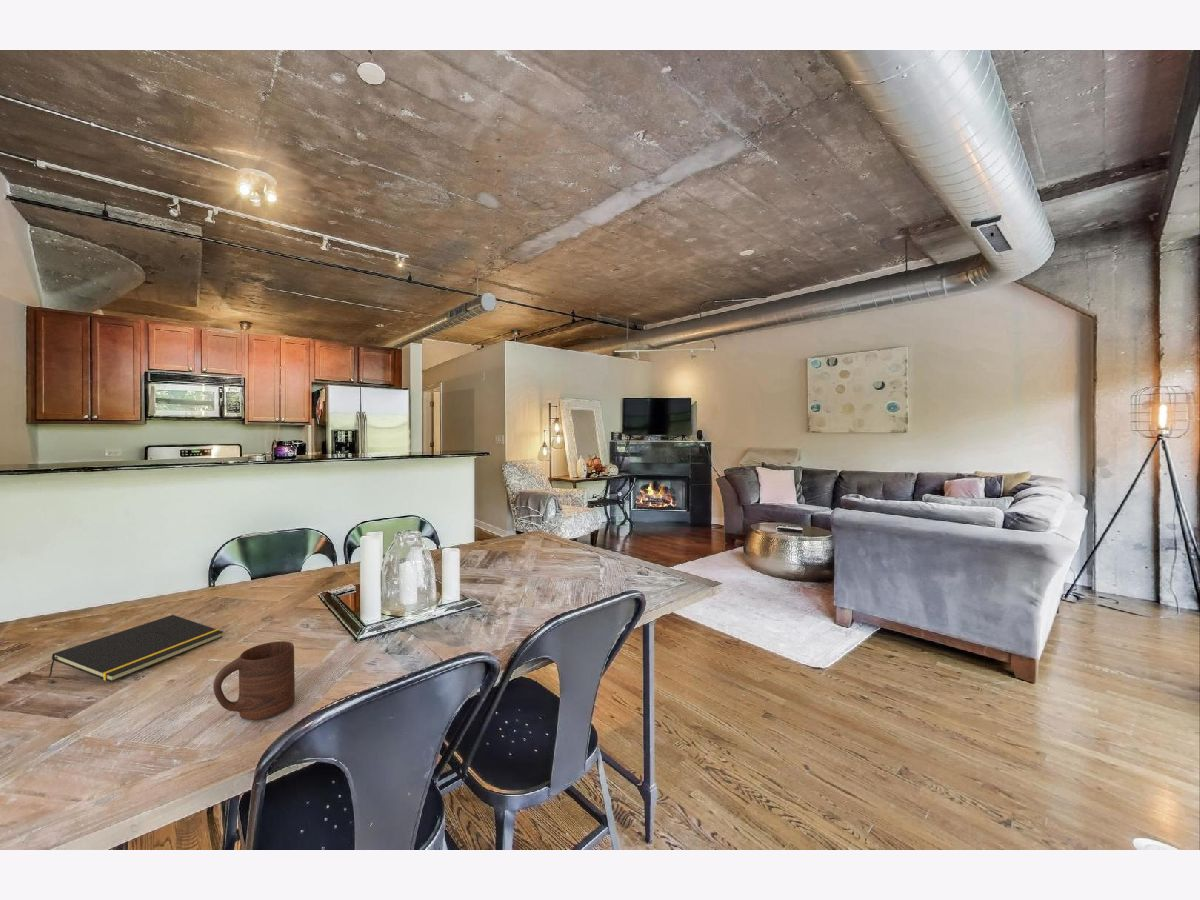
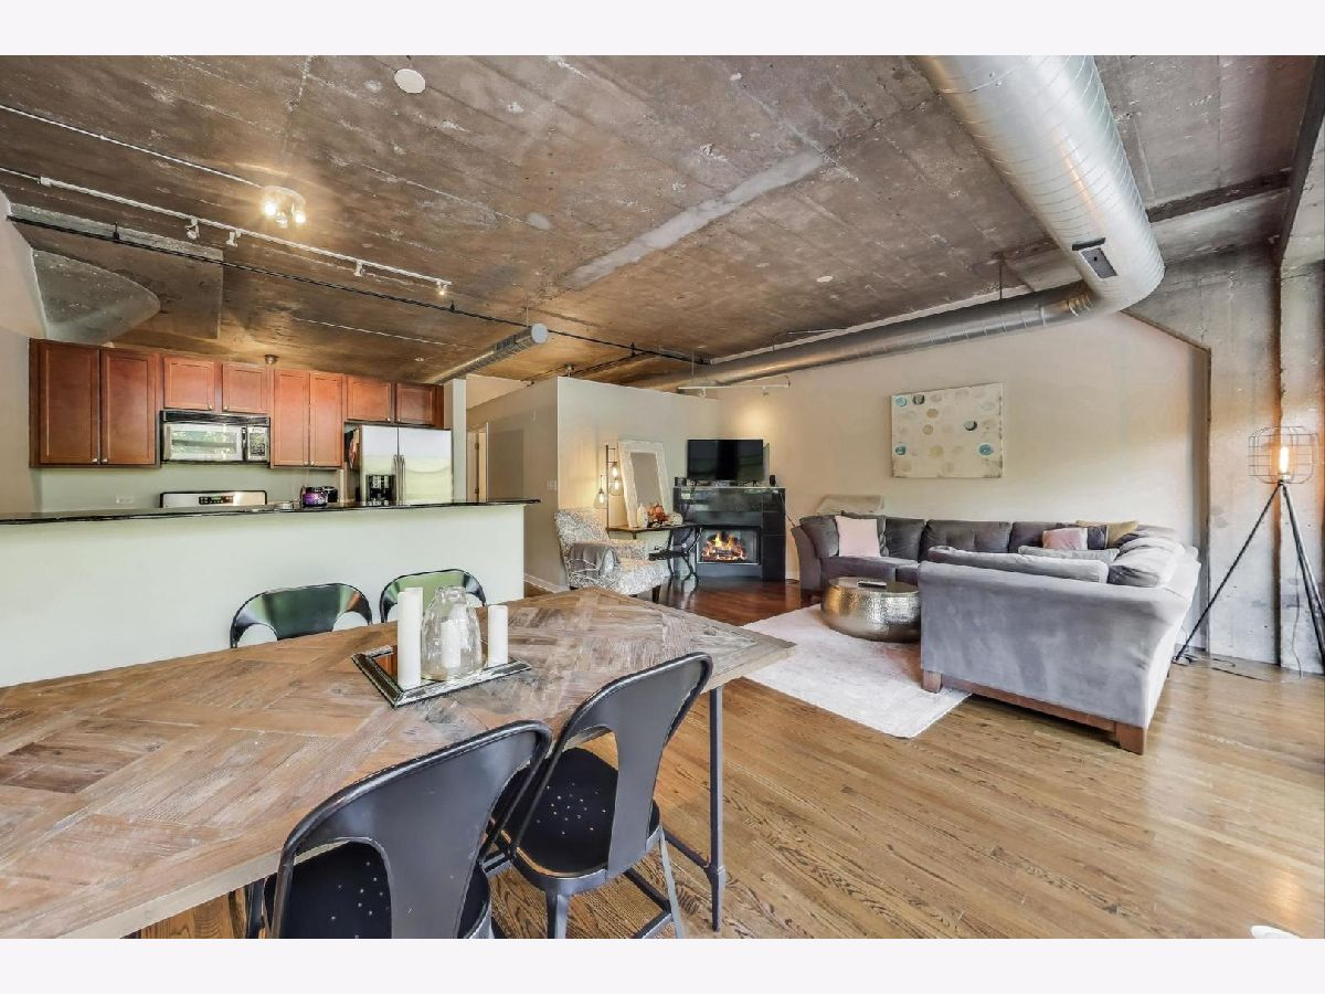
- cup [212,640,296,721]
- notepad [48,614,224,683]
